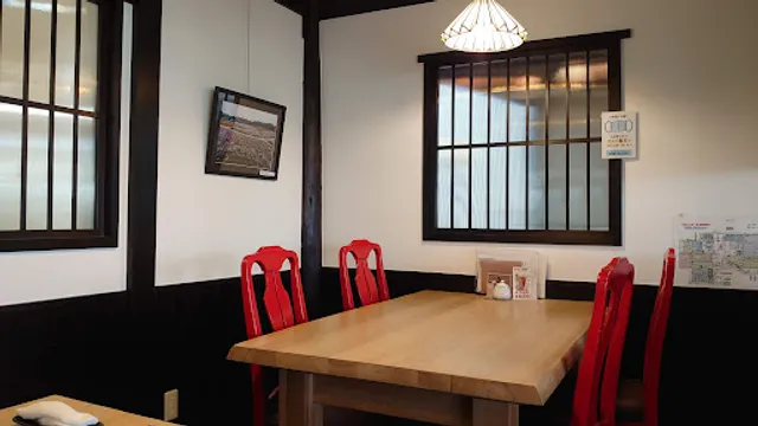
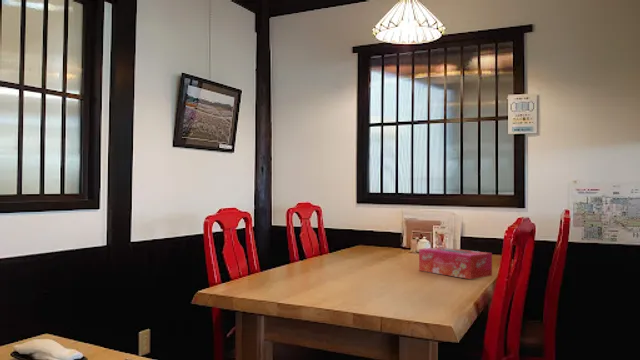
+ tissue box [418,246,493,280]
